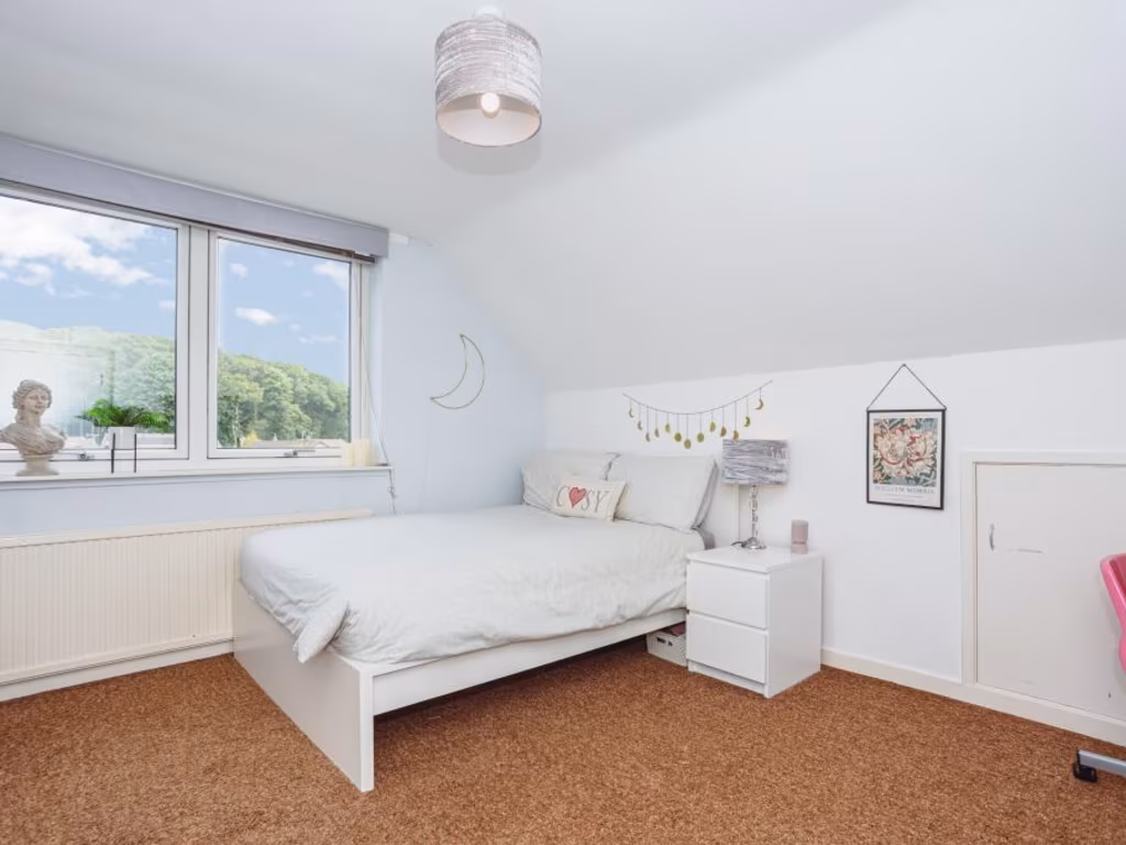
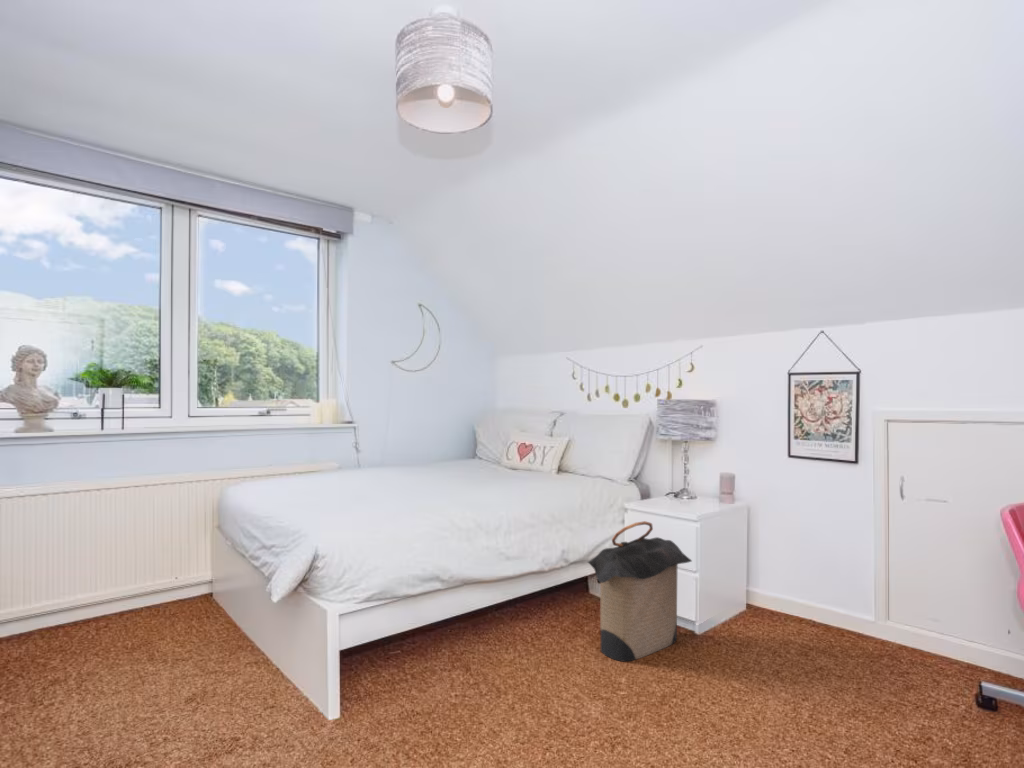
+ laundry hamper [586,520,693,663]
